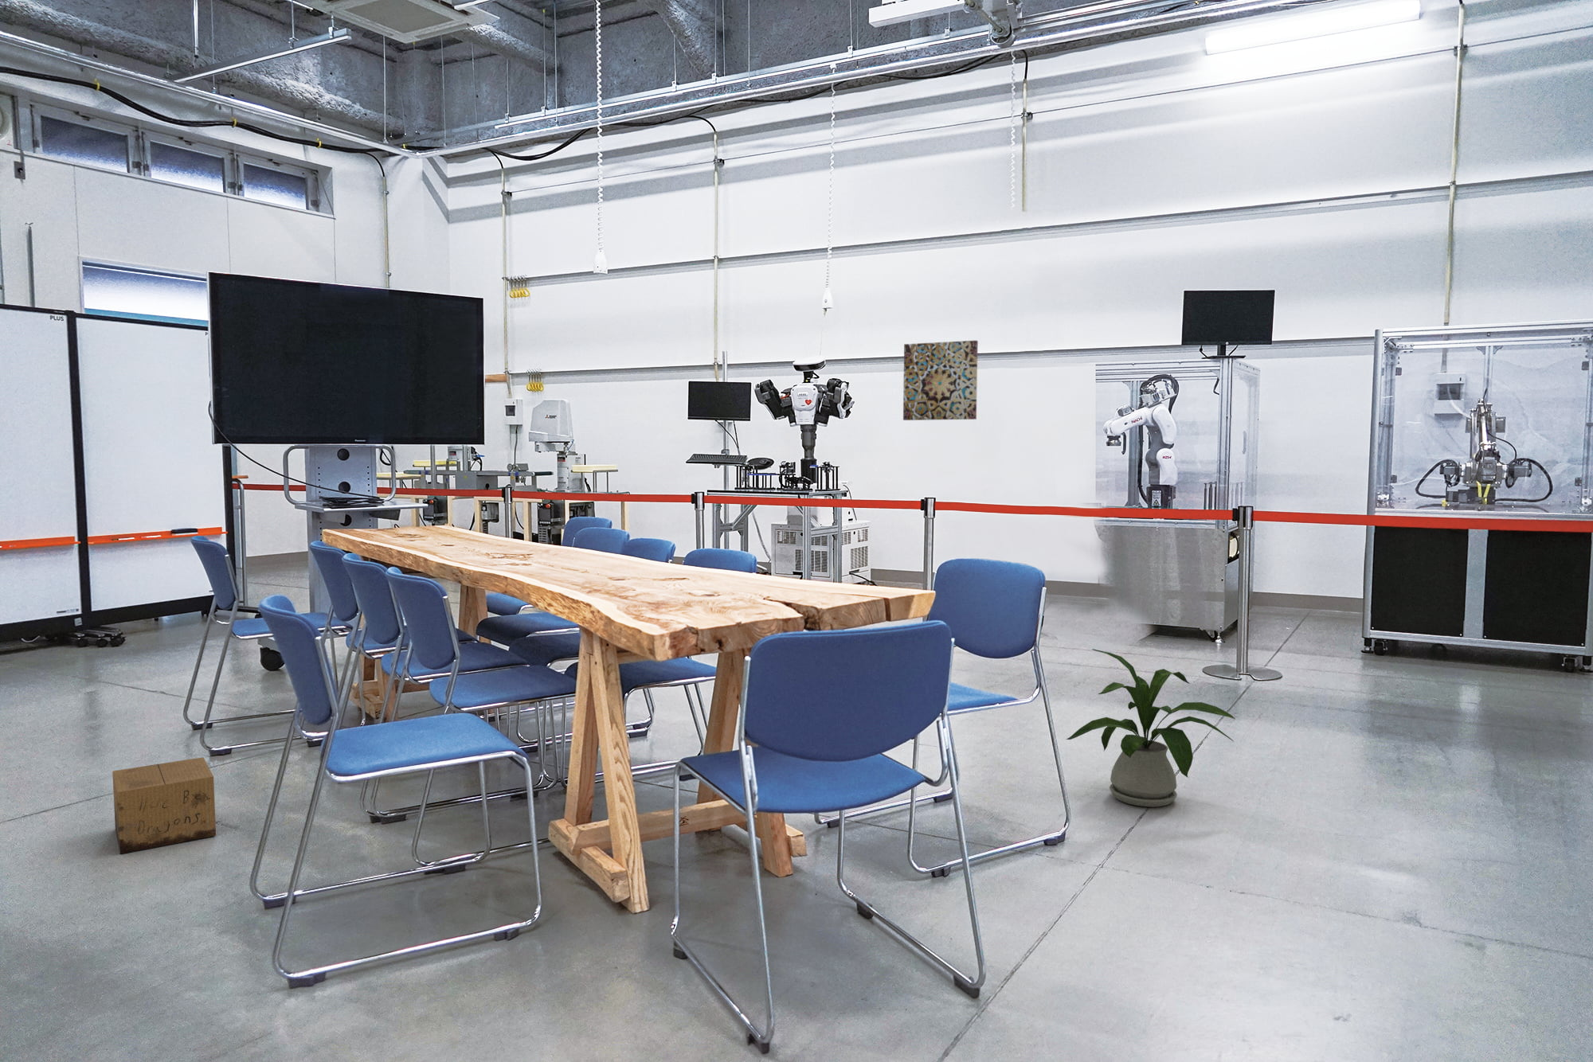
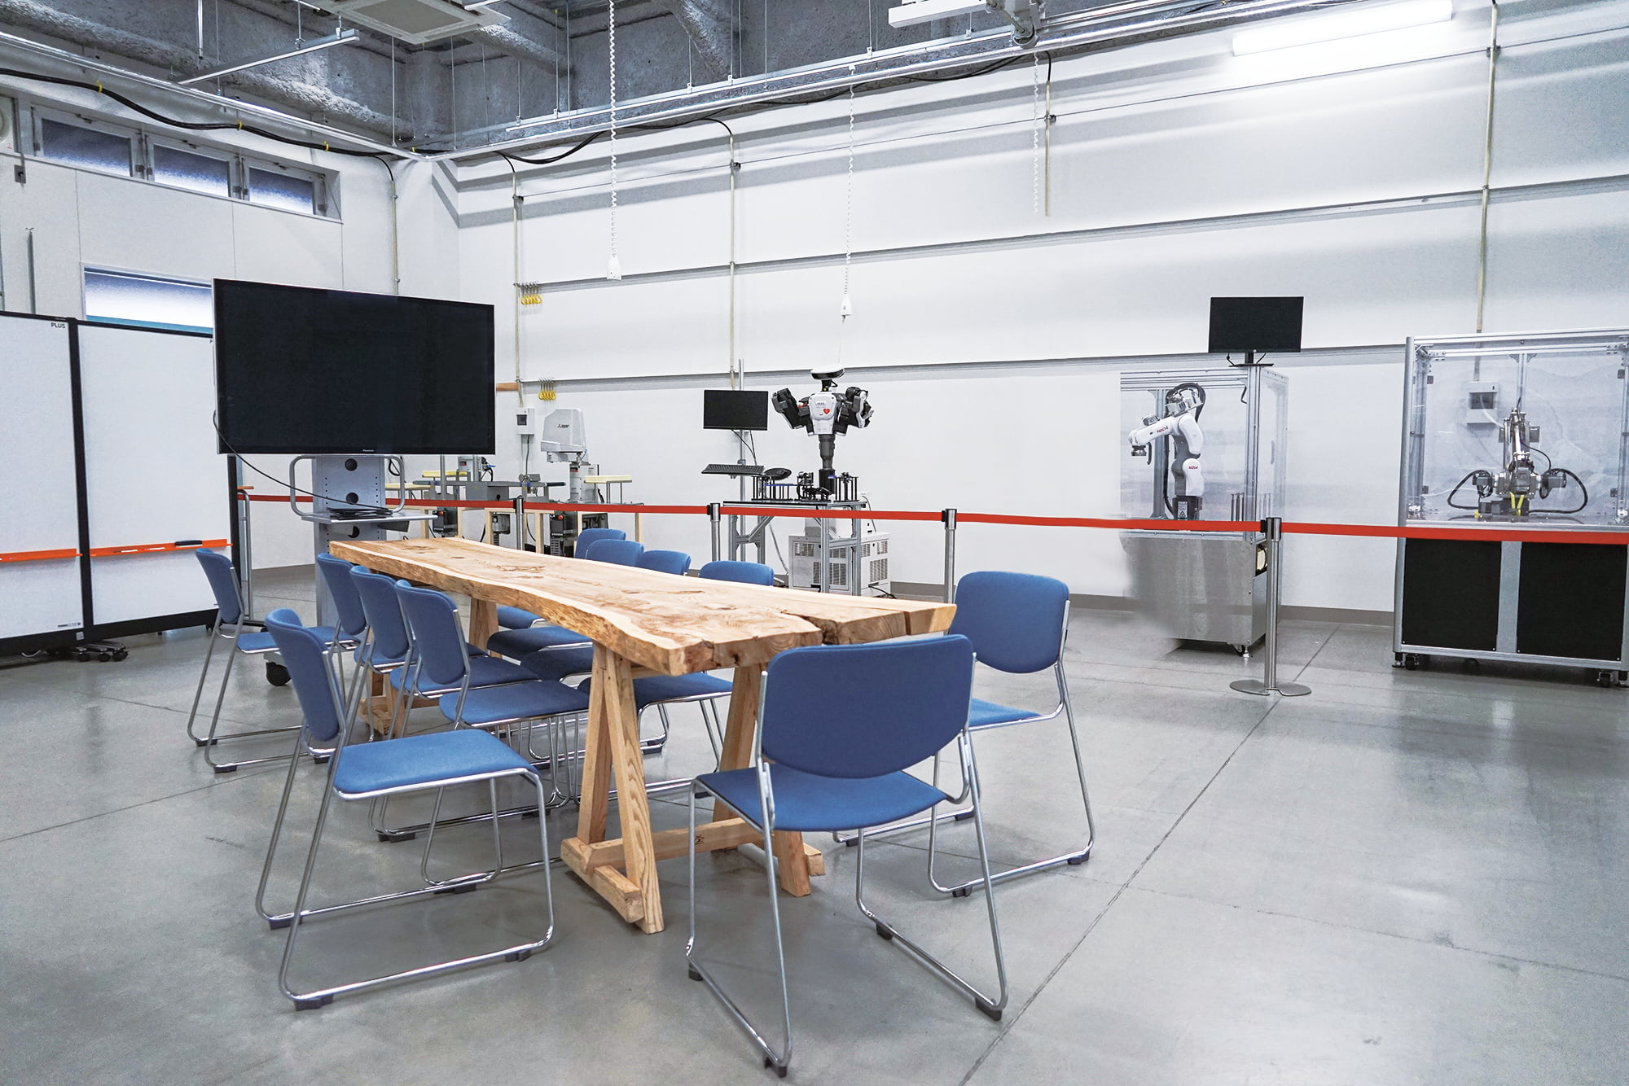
- house plant [1066,648,1235,808]
- cardboard box [111,756,217,855]
- wall art [902,340,979,421]
